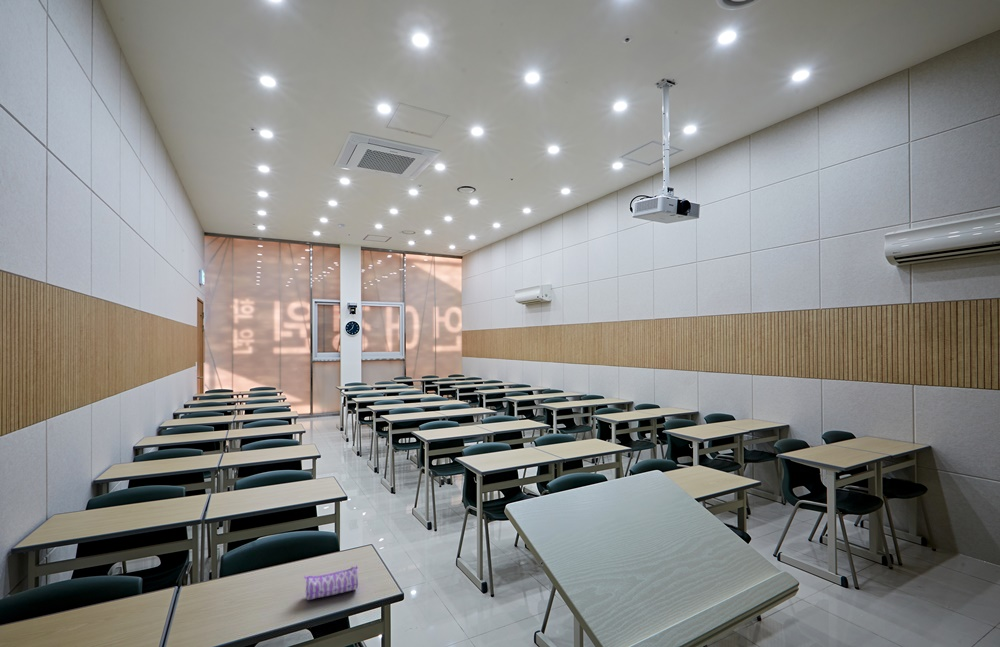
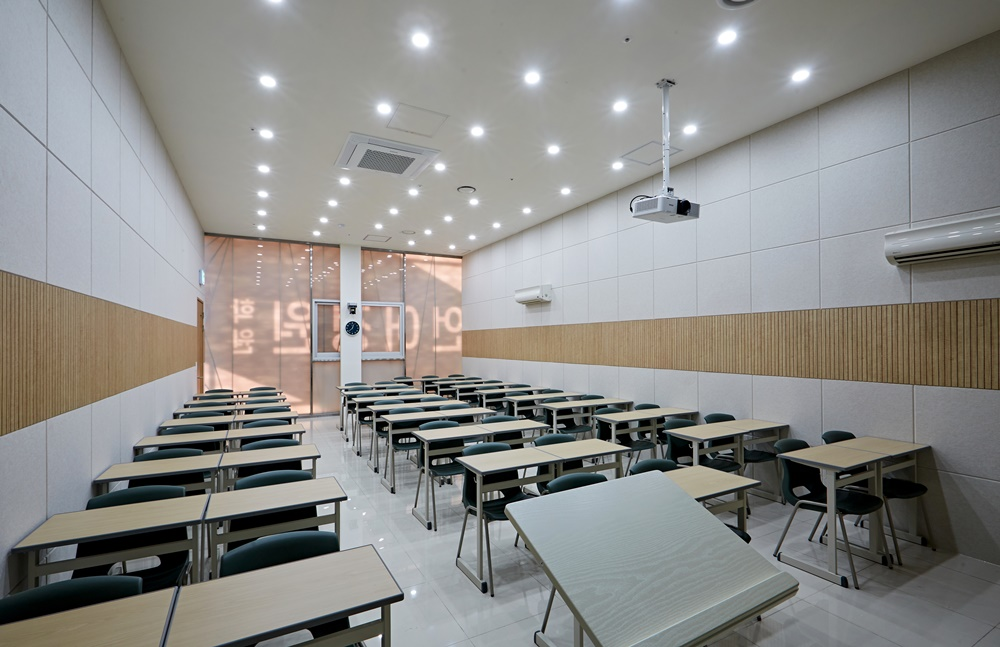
- pencil case [303,564,359,601]
